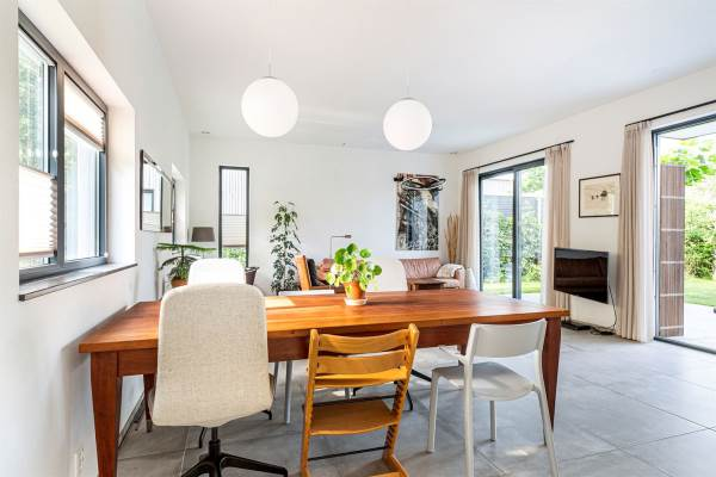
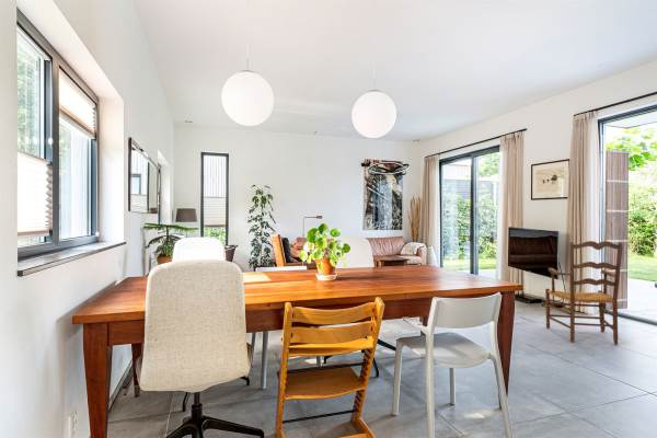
+ armchair [544,240,624,346]
